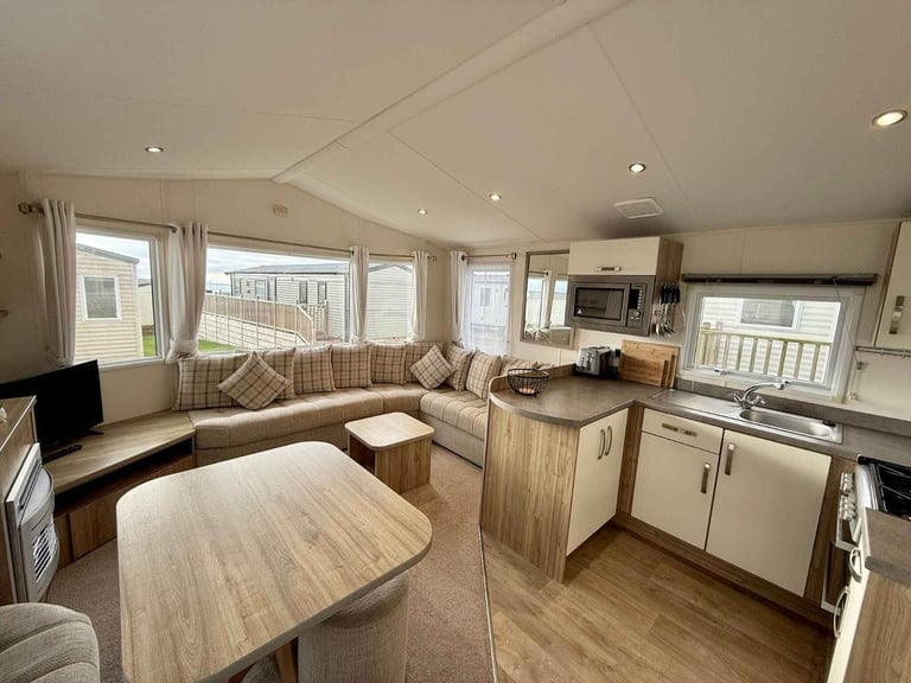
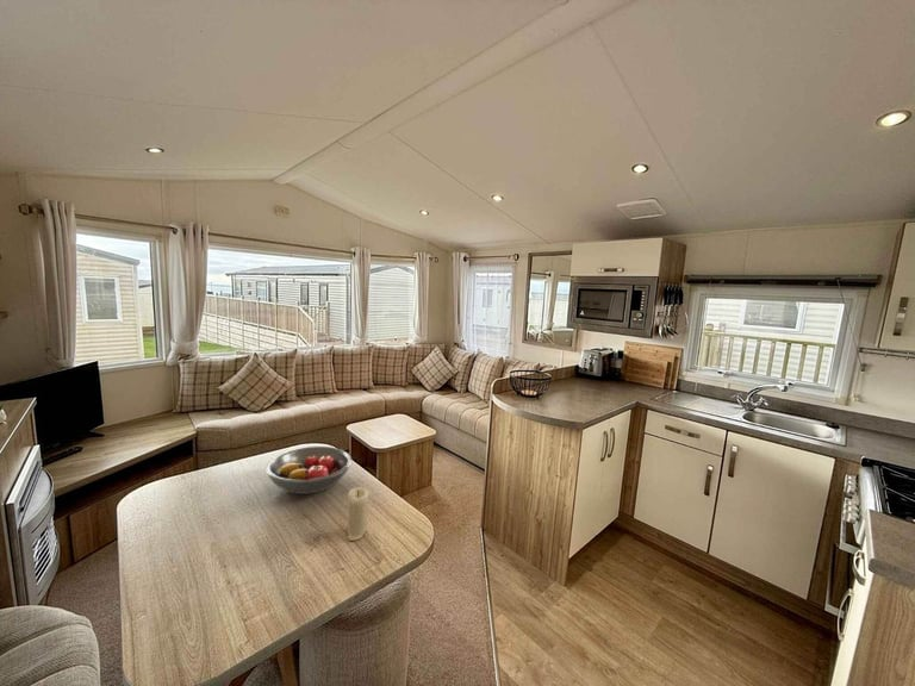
+ candle [347,487,369,542]
+ fruit bowl [264,445,353,495]
